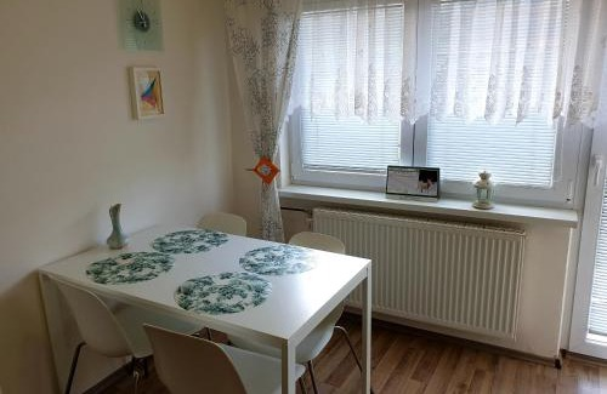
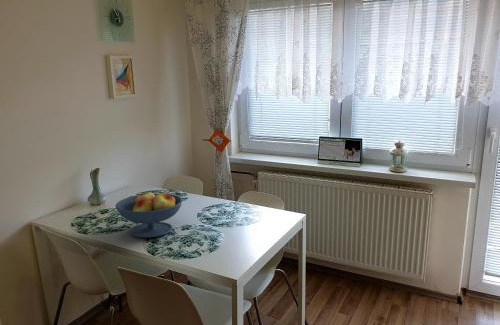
+ fruit bowl [114,191,183,239]
